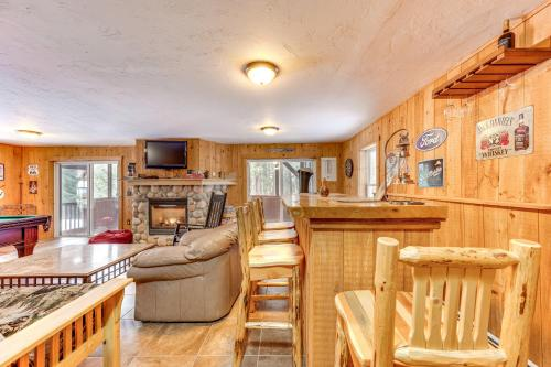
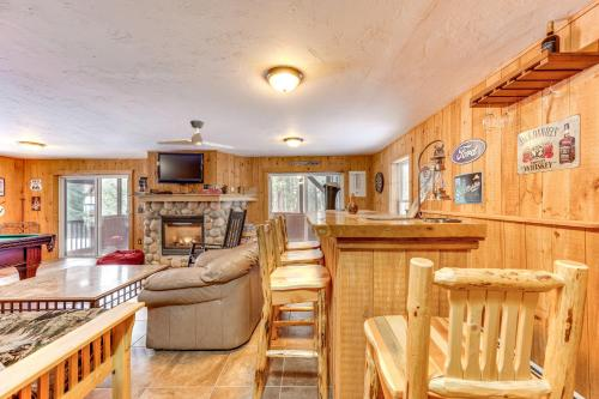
+ ceiling fan [155,119,236,150]
